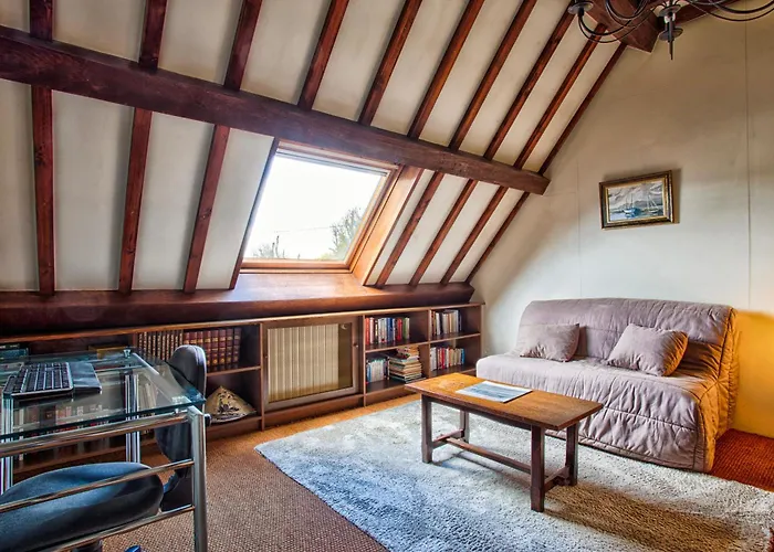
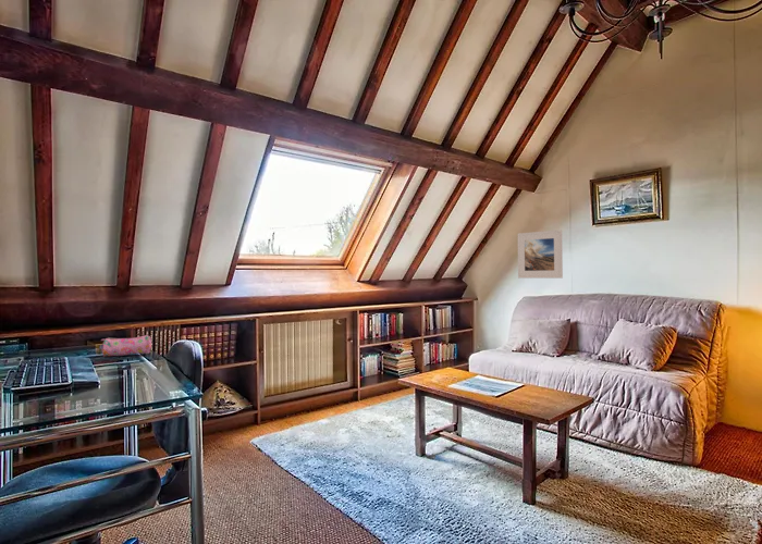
+ pencil case [98,334,152,358]
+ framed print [517,228,564,280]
